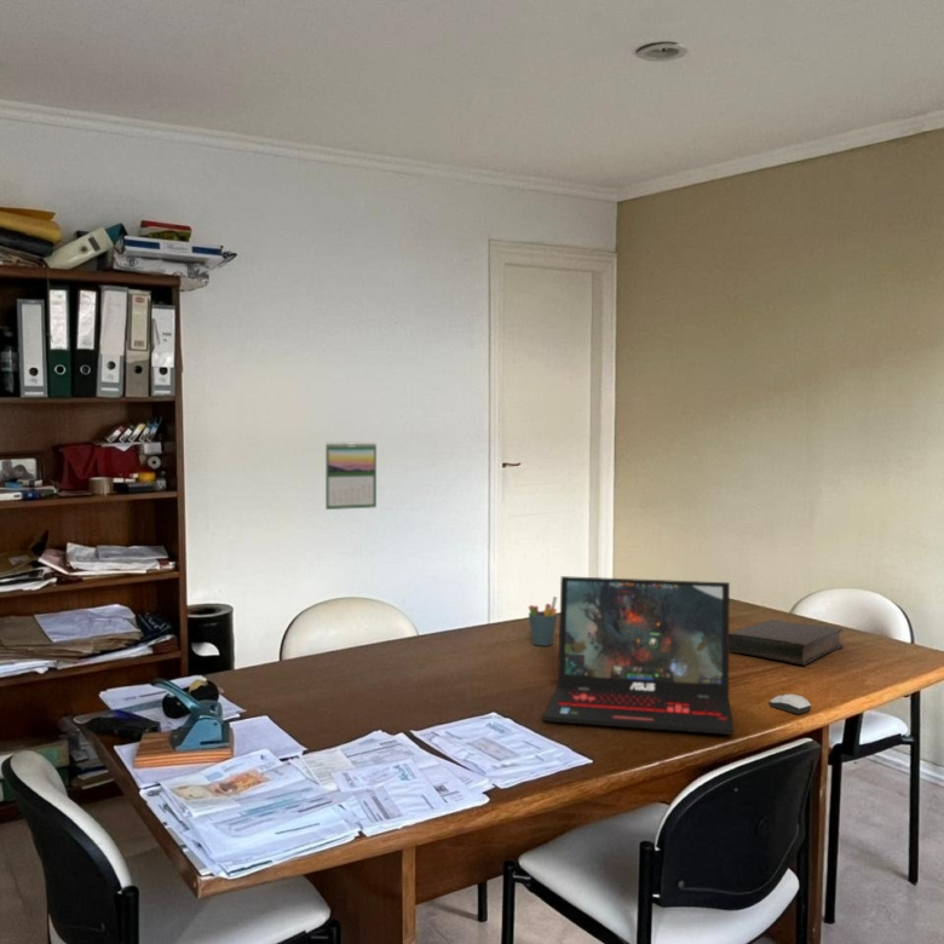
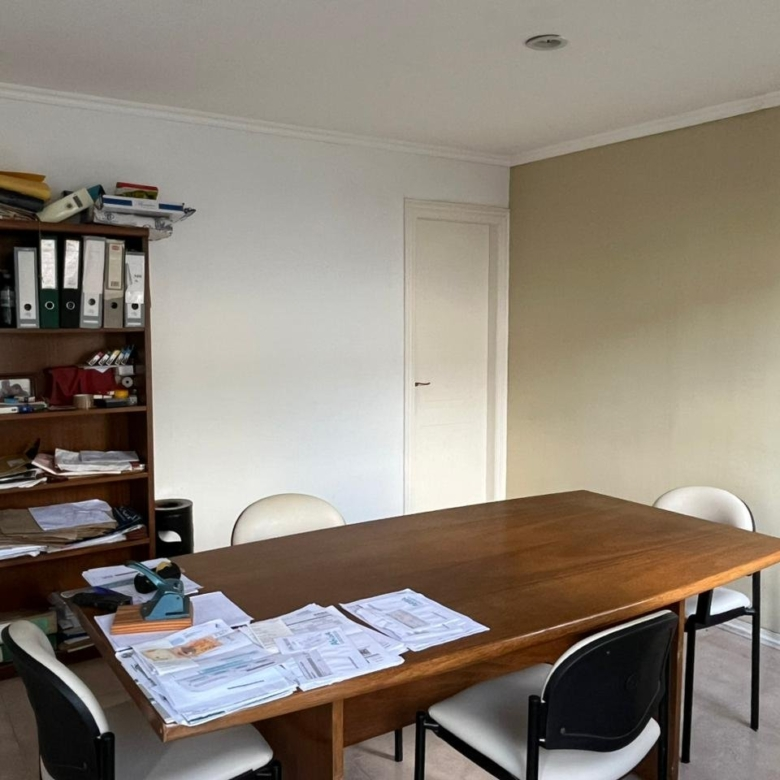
- computer mouse [769,693,812,715]
- pen holder [528,595,558,646]
- book [729,618,845,666]
- calendar [324,439,378,511]
- laptop [542,575,736,736]
